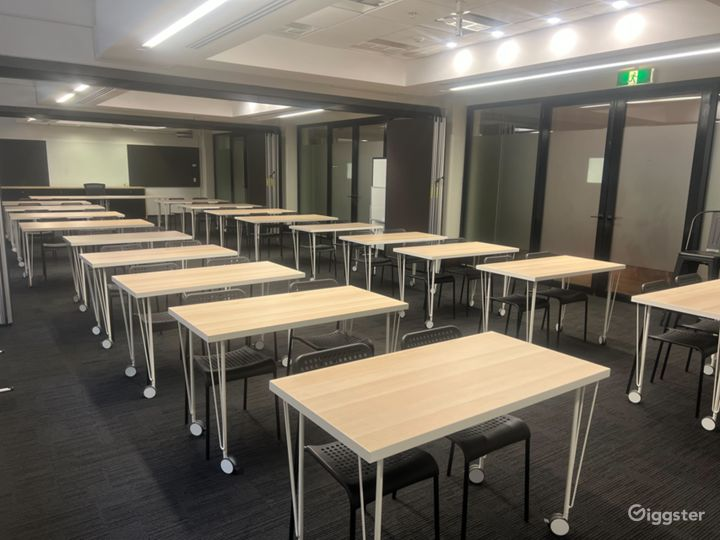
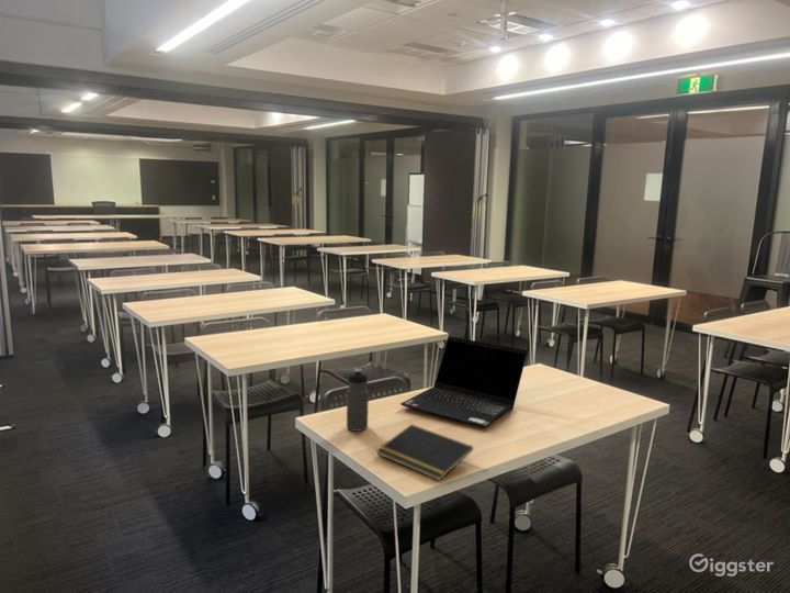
+ water bottle [346,368,370,433]
+ notepad [375,423,474,482]
+ laptop computer [399,335,529,428]
